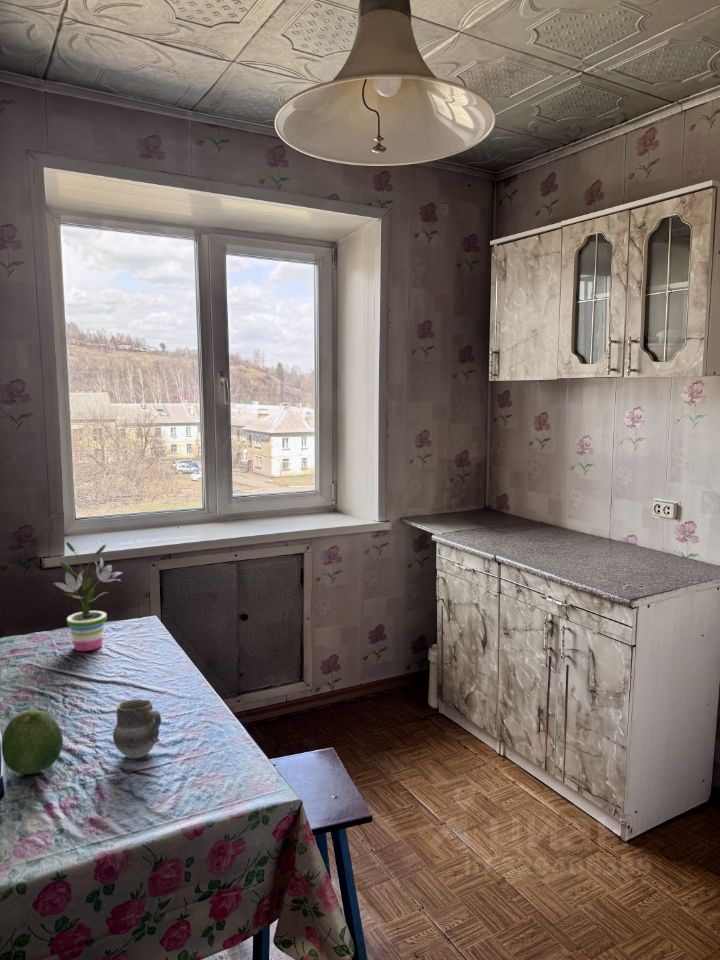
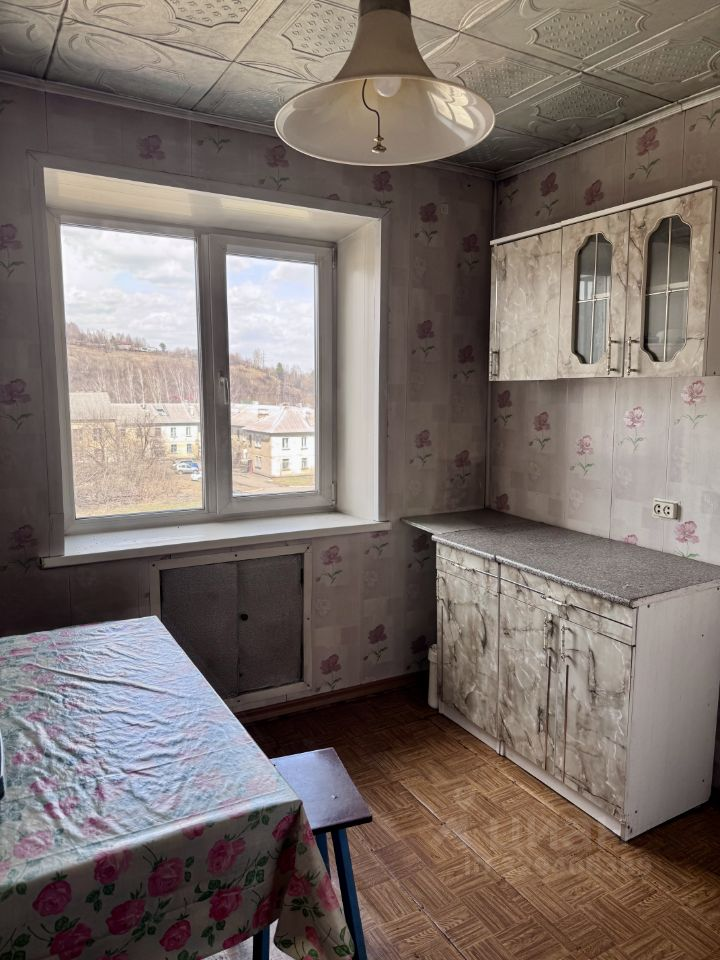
- cup [112,698,162,759]
- fruit [0,709,64,775]
- potted plant [52,541,122,652]
